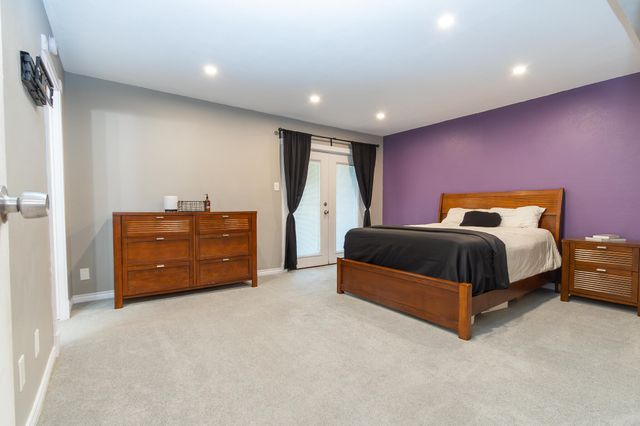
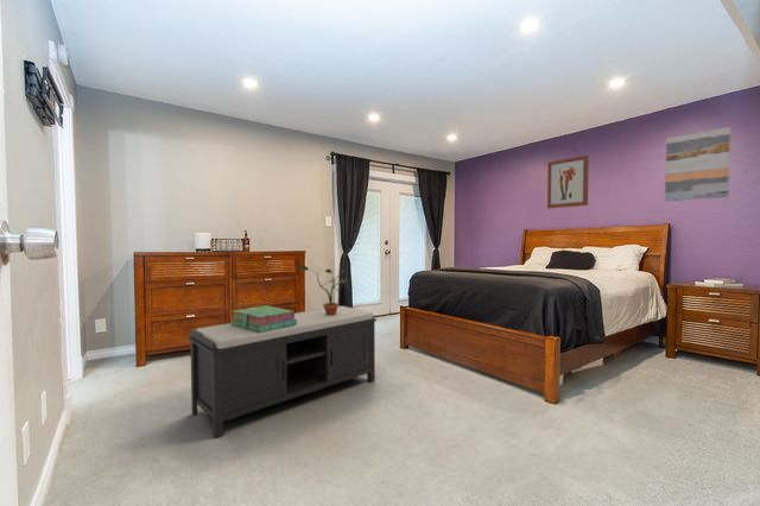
+ bench [186,304,378,438]
+ potted plant [296,264,348,316]
+ stack of books [229,304,297,333]
+ wall art [546,154,590,209]
+ wall art [664,126,732,203]
